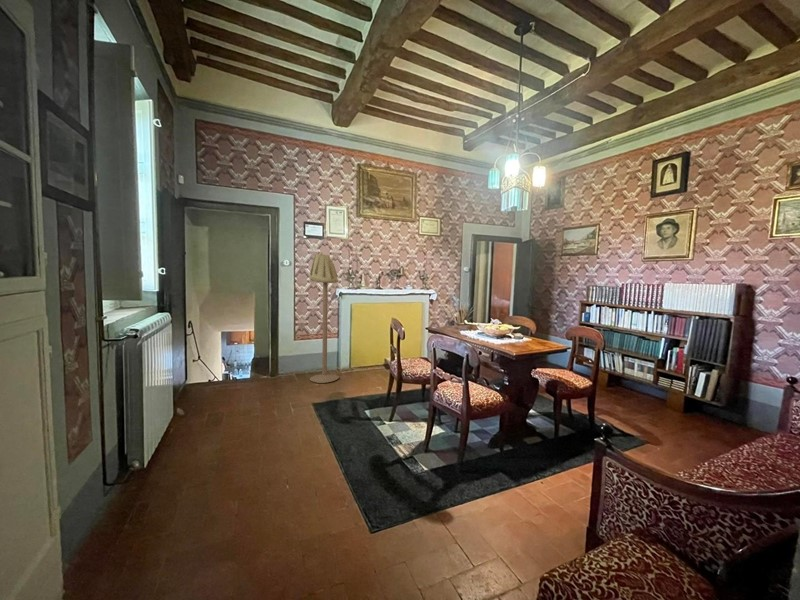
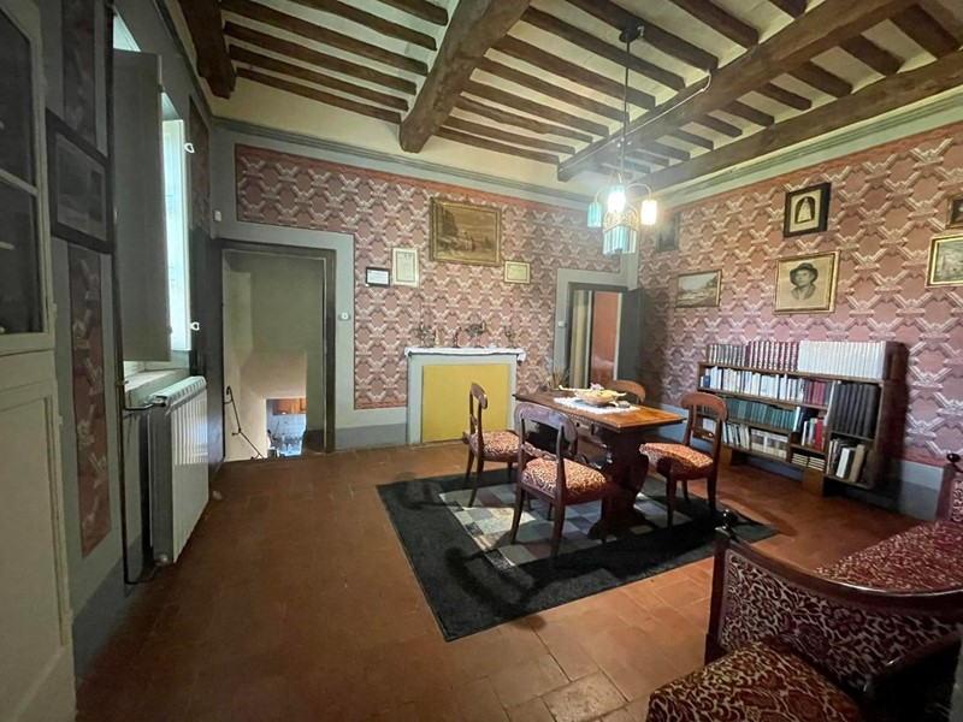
- floor lamp [309,251,340,384]
